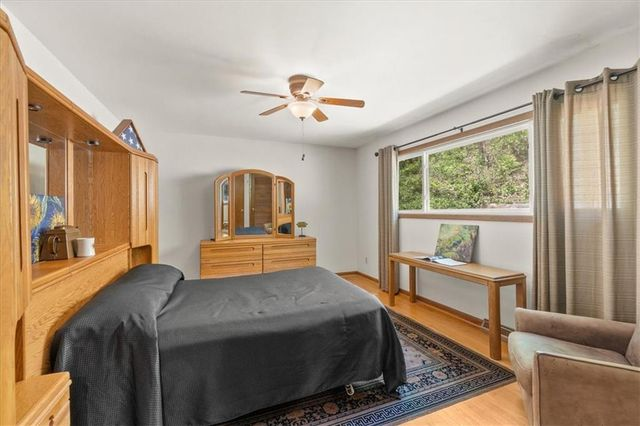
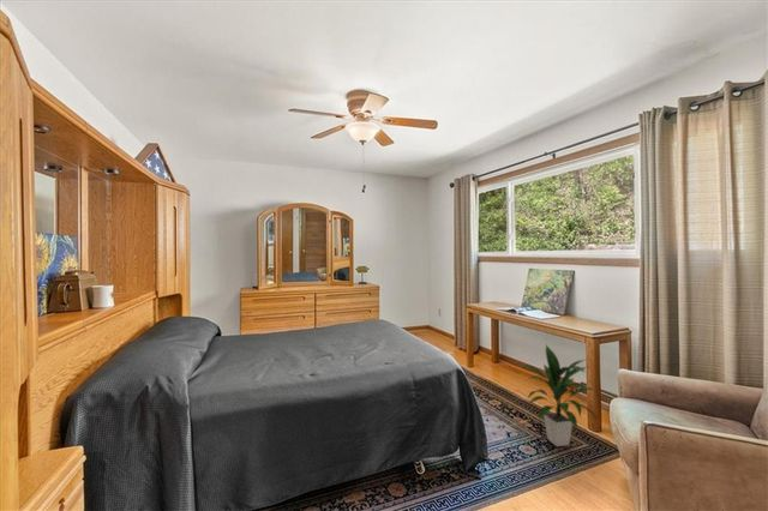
+ indoor plant [518,343,599,447]
